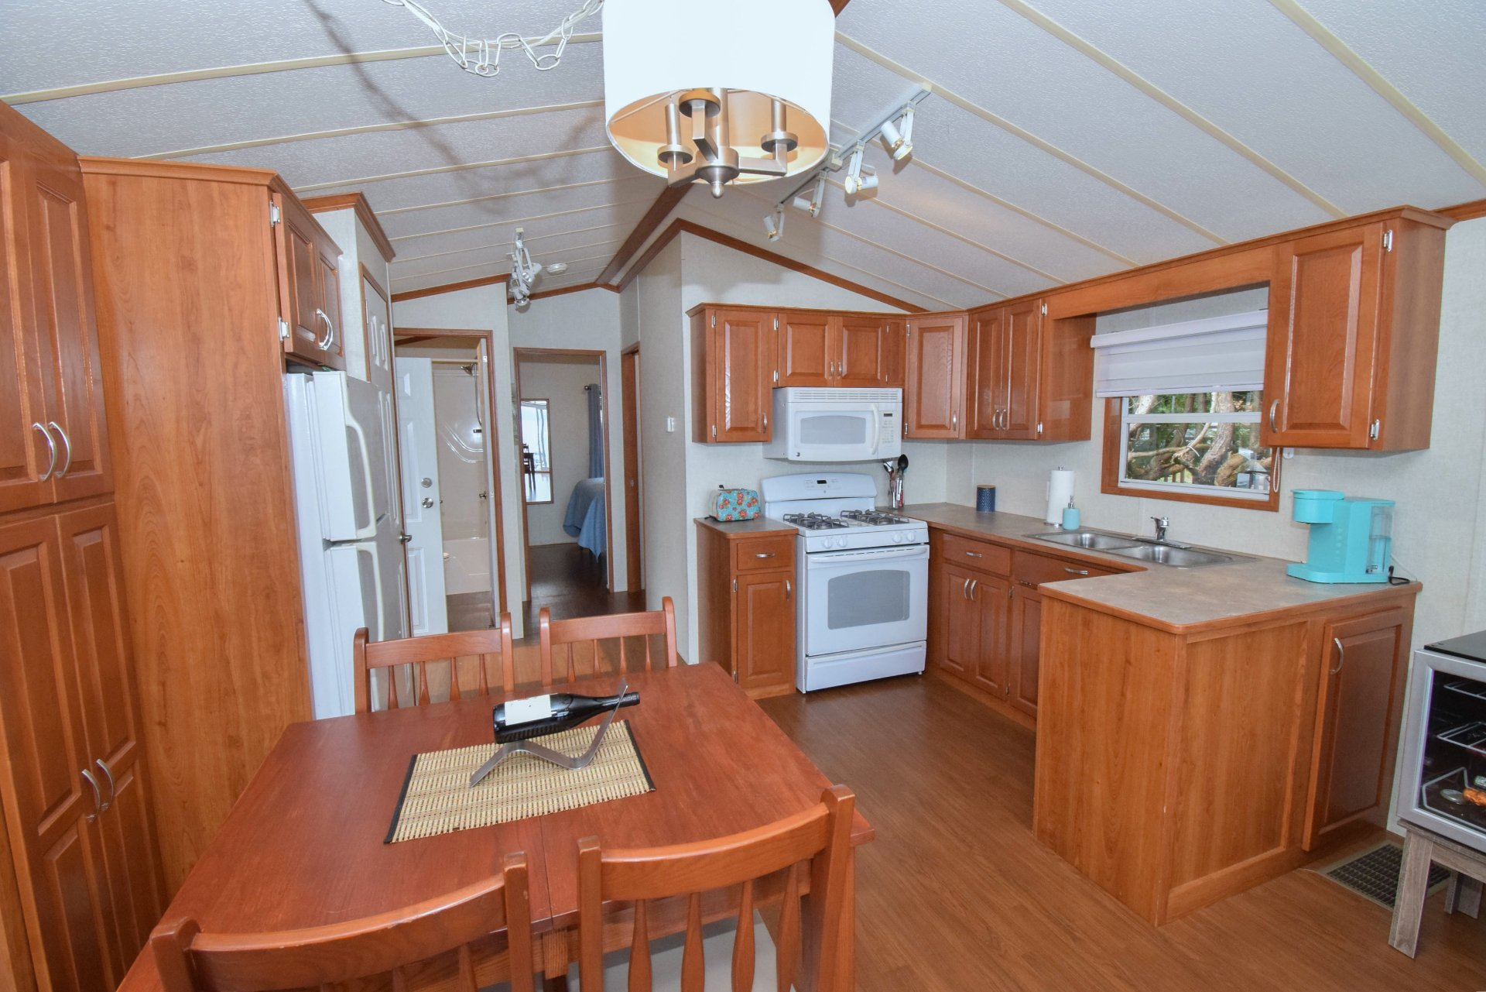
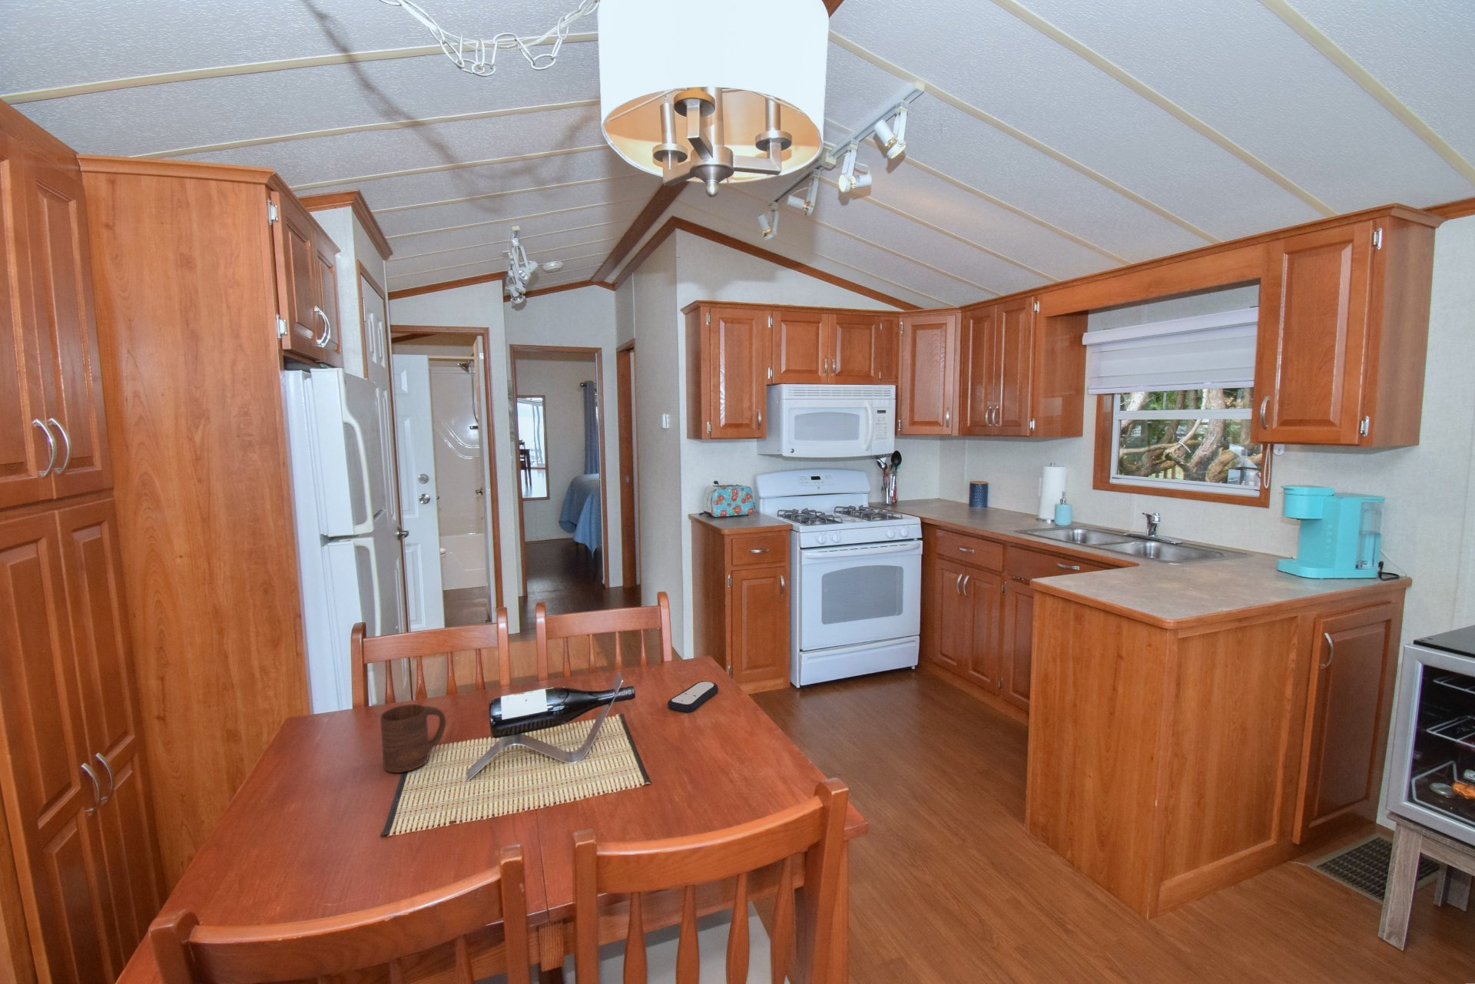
+ remote control [667,681,719,713]
+ cup [380,704,446,773]
